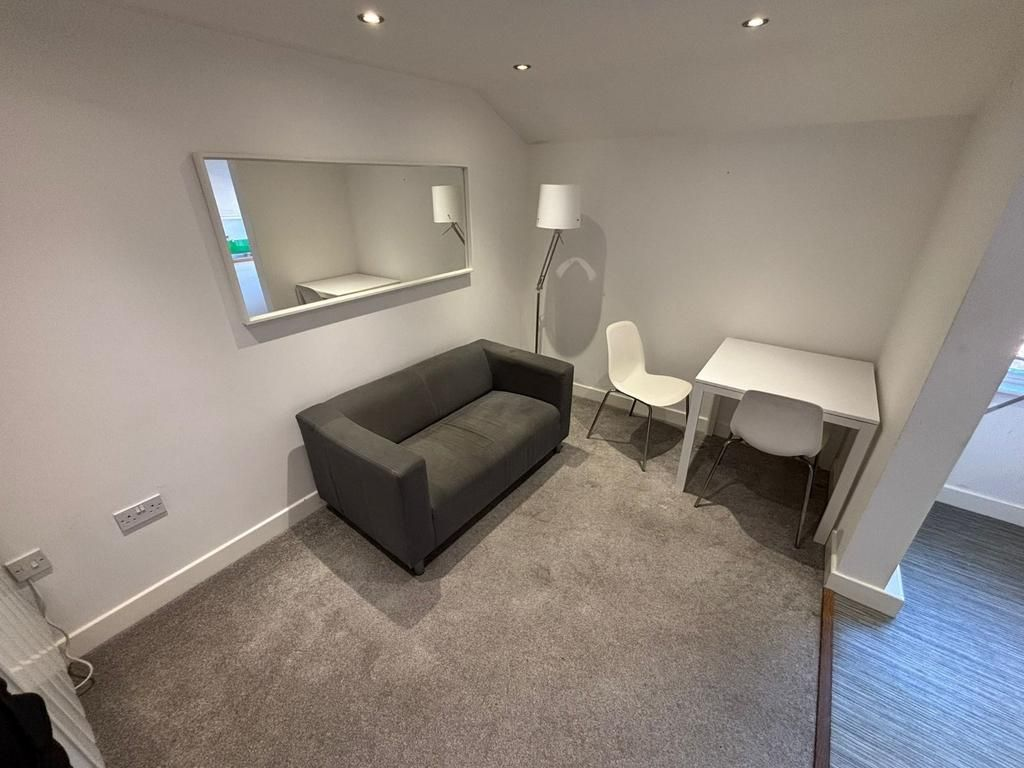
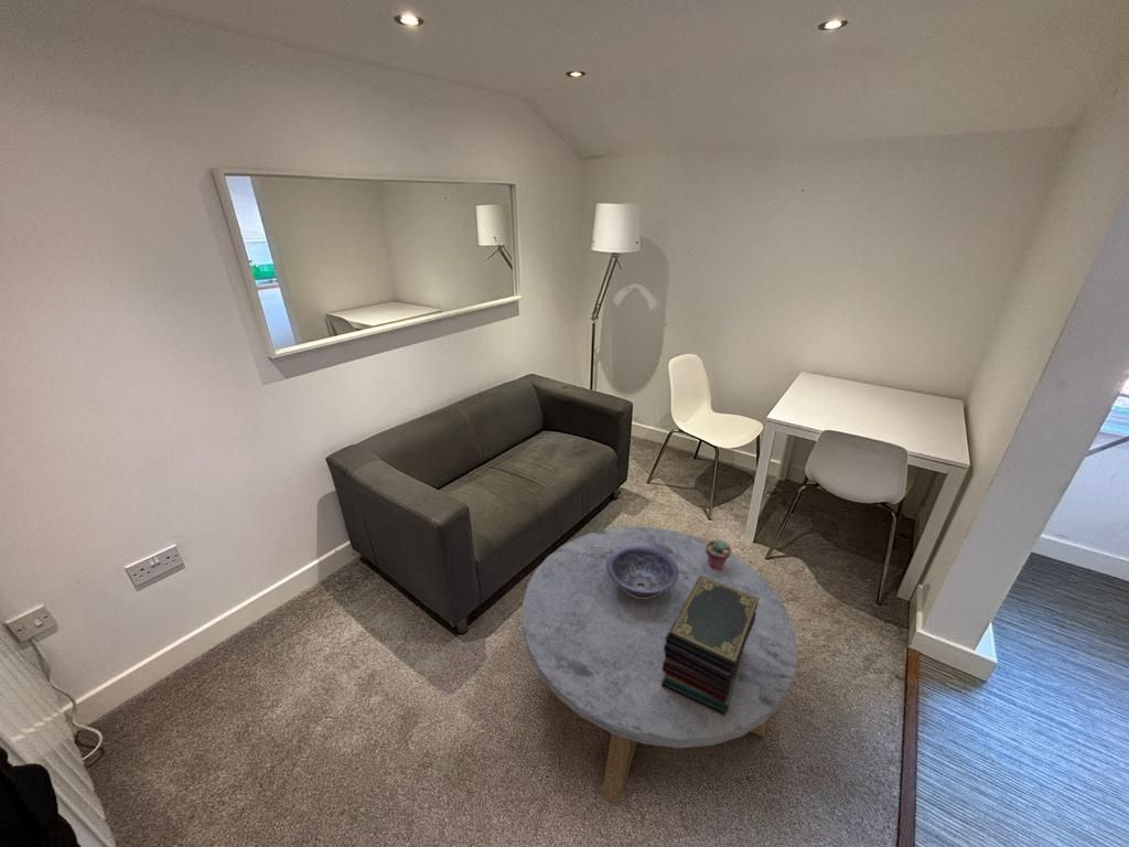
+ book stack [662,576,760,716]
+ decorative bowl [606,545,679,599]
+ coffee table [522,525,799,806]
+ potted succulent [706,538,732,571]
